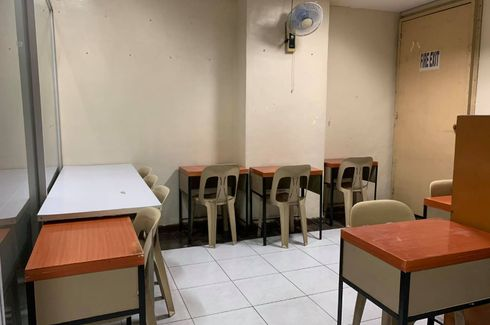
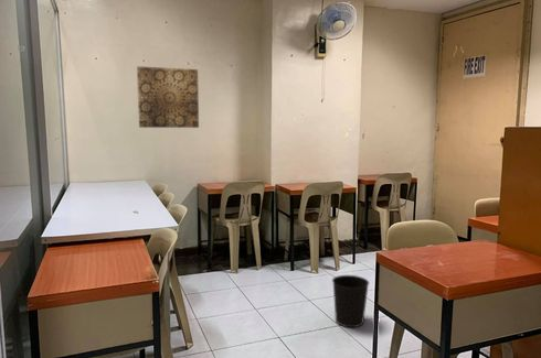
+ wastebasket [331,274,370,328]
+ wall art [136,65,200,129]
